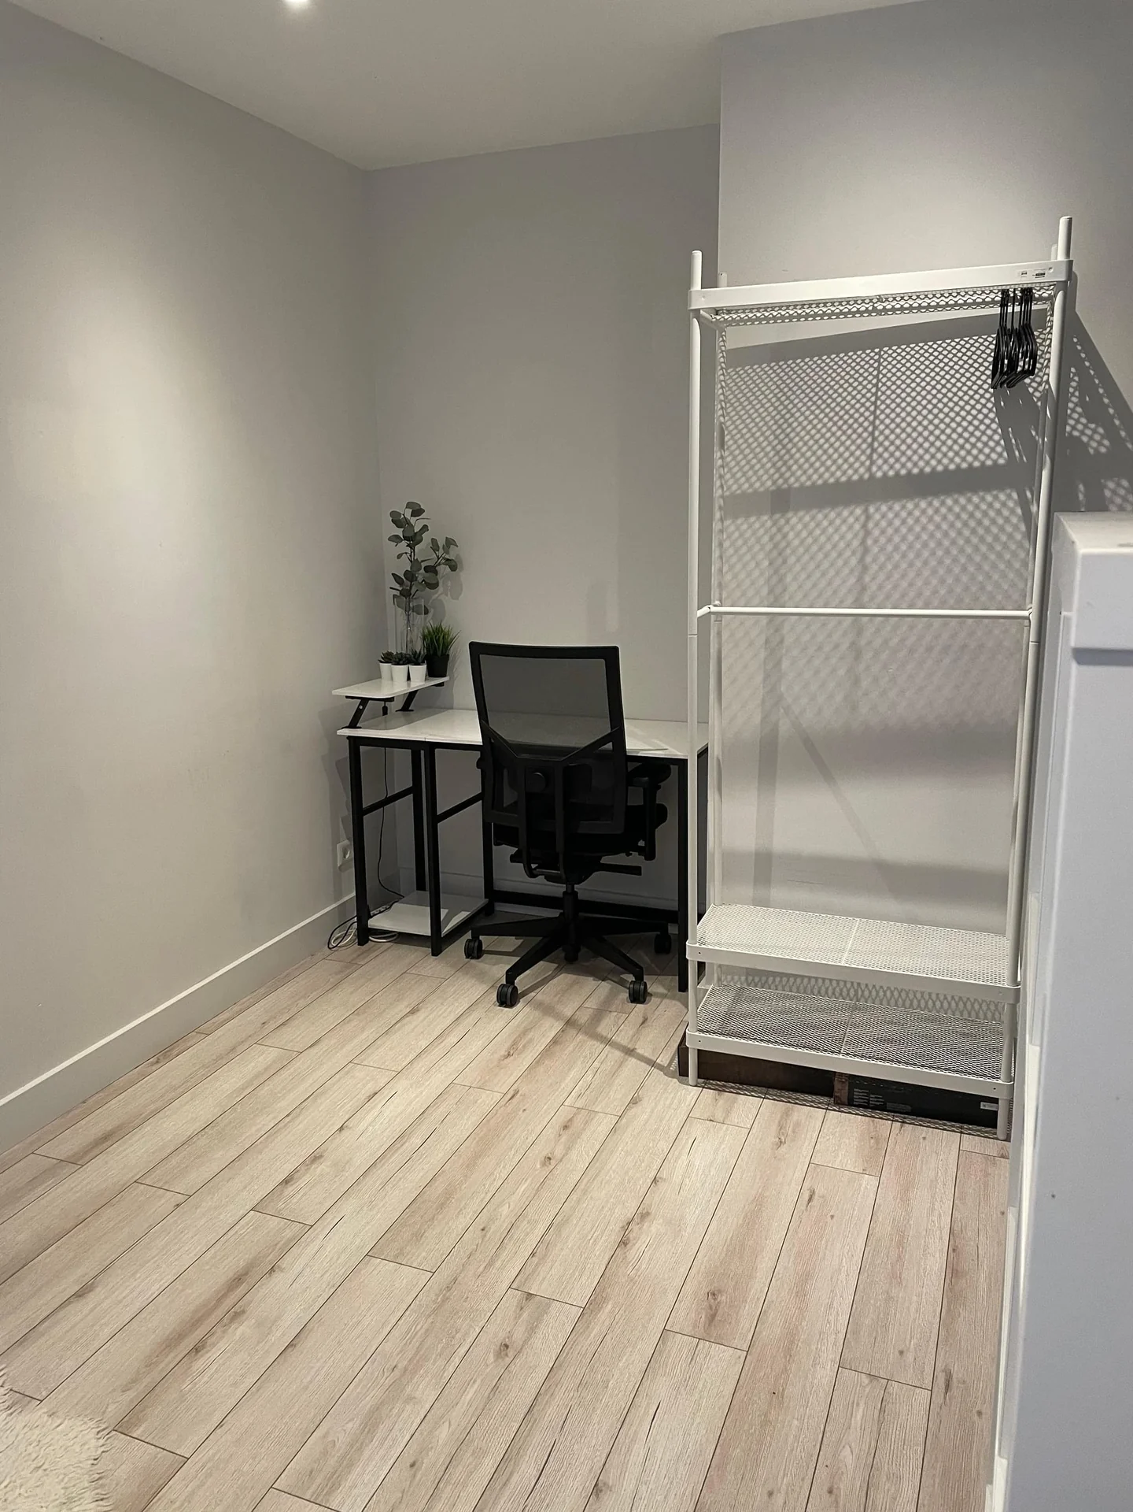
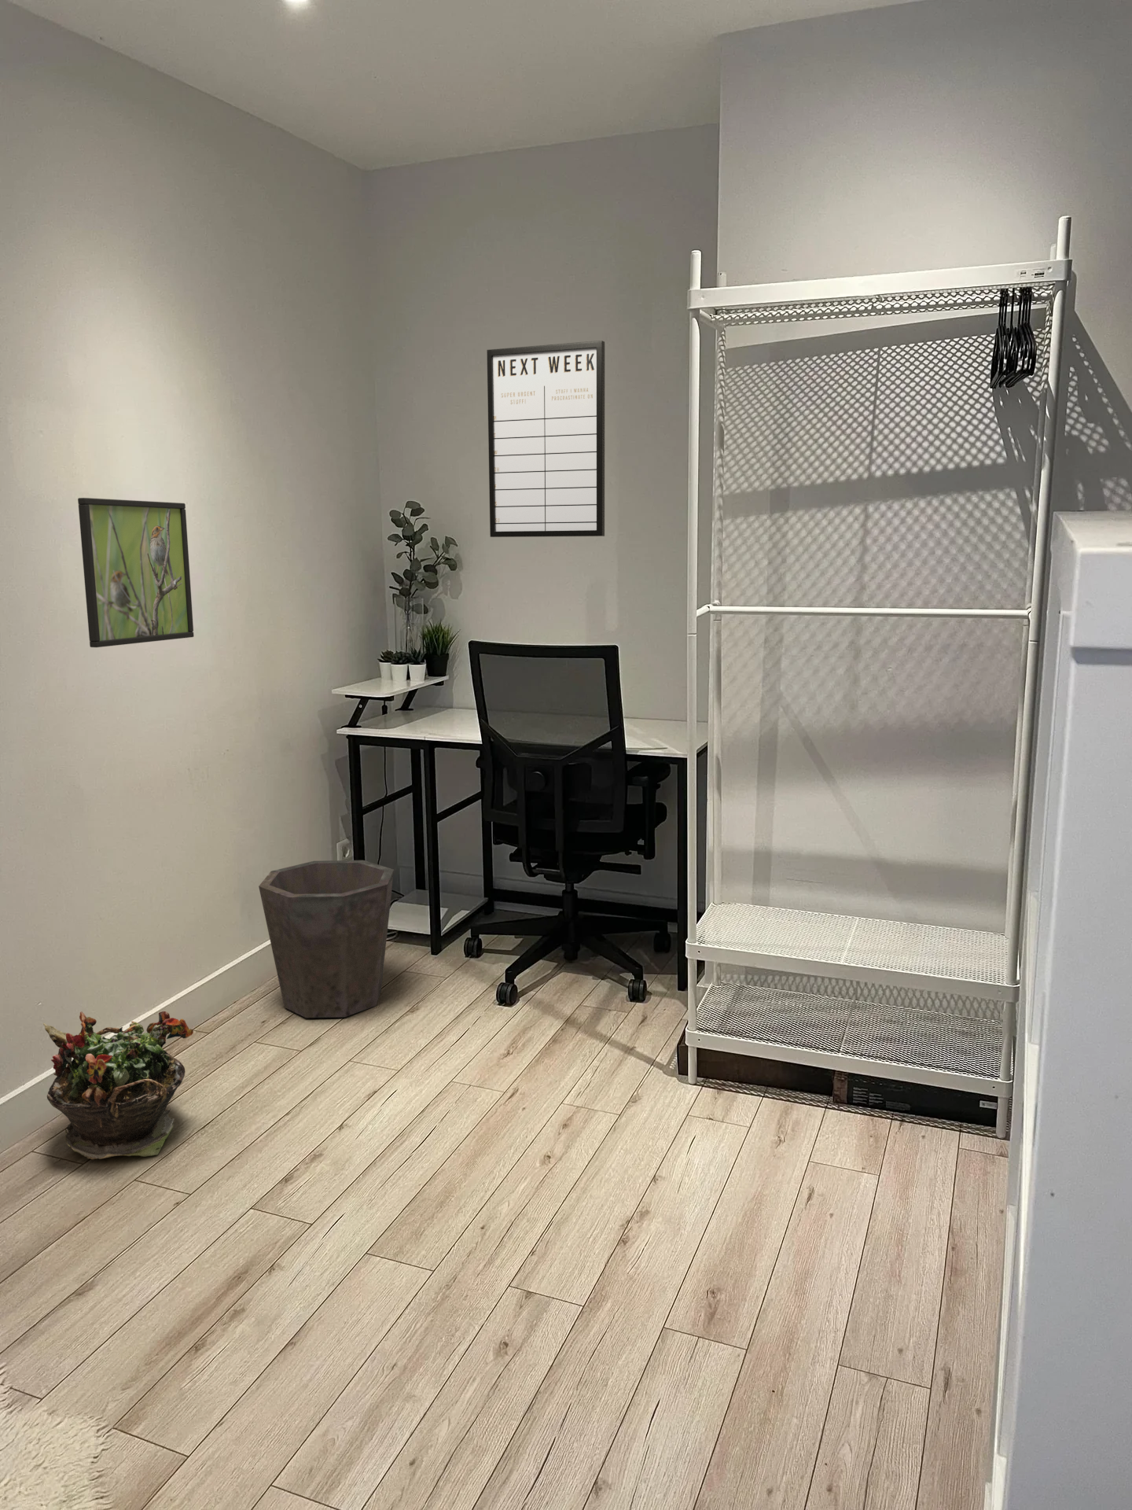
+ waste bin [258,860,395,1019]
+ potted plant [43,1011,194,1160]
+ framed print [77,497,195,648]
+ writing board [486,340,605,537]
